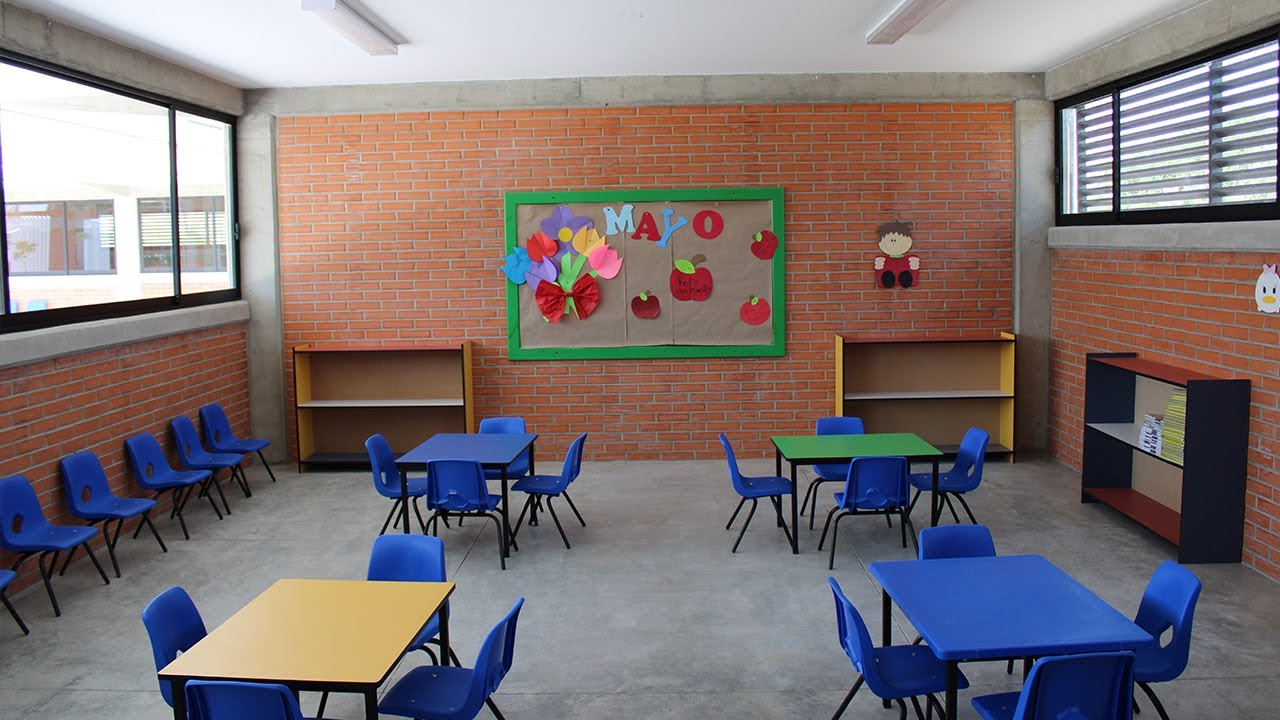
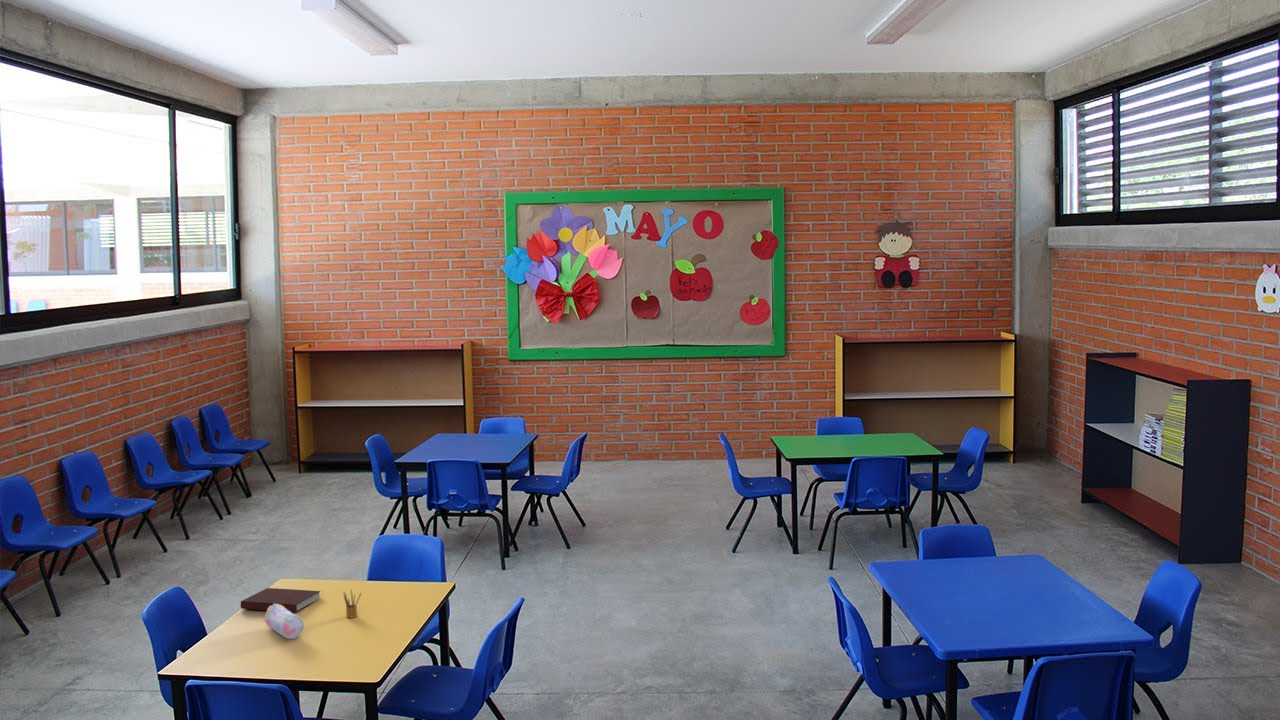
+ notebook [240,587,322,613]
+ pencil box [342,589,362,619]
+ pencil case [264,604,305,640]
